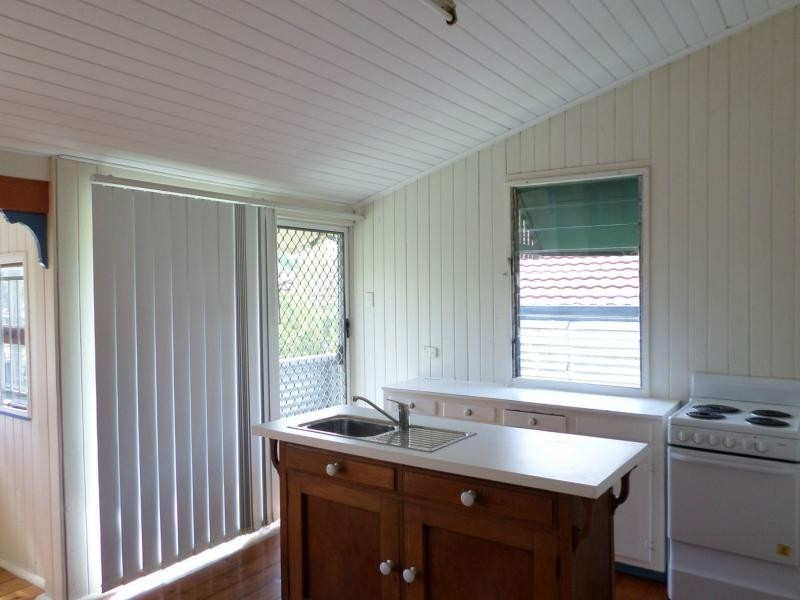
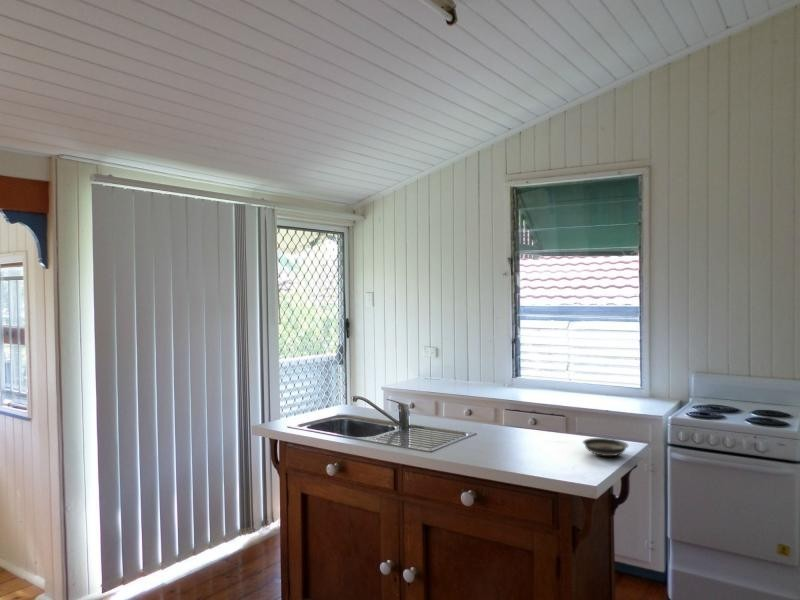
+ saucer [582,437,630,457]
